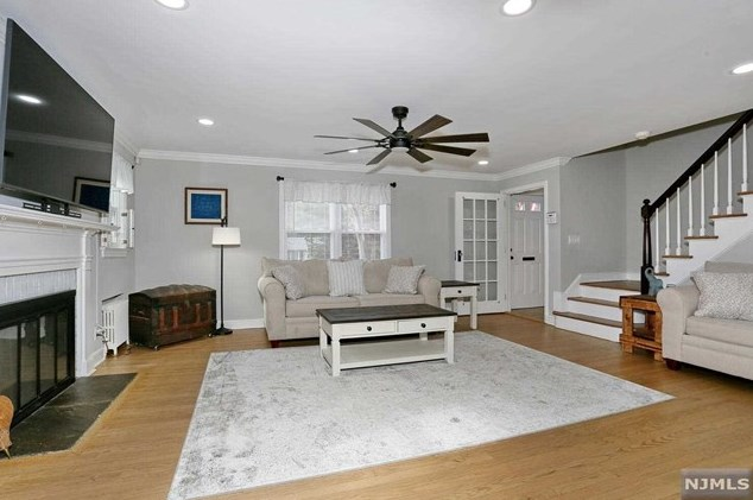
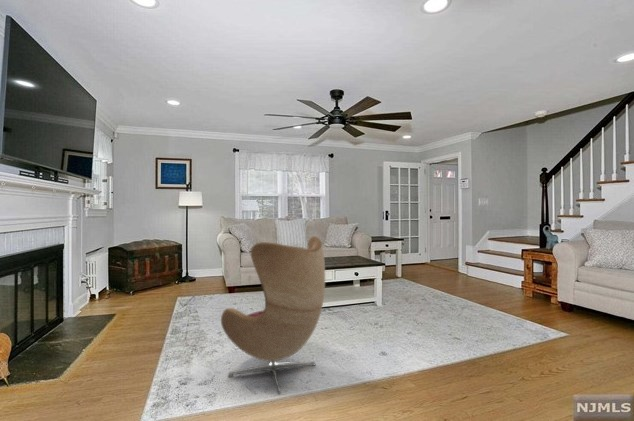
+ armchair [220,235,326,395]
